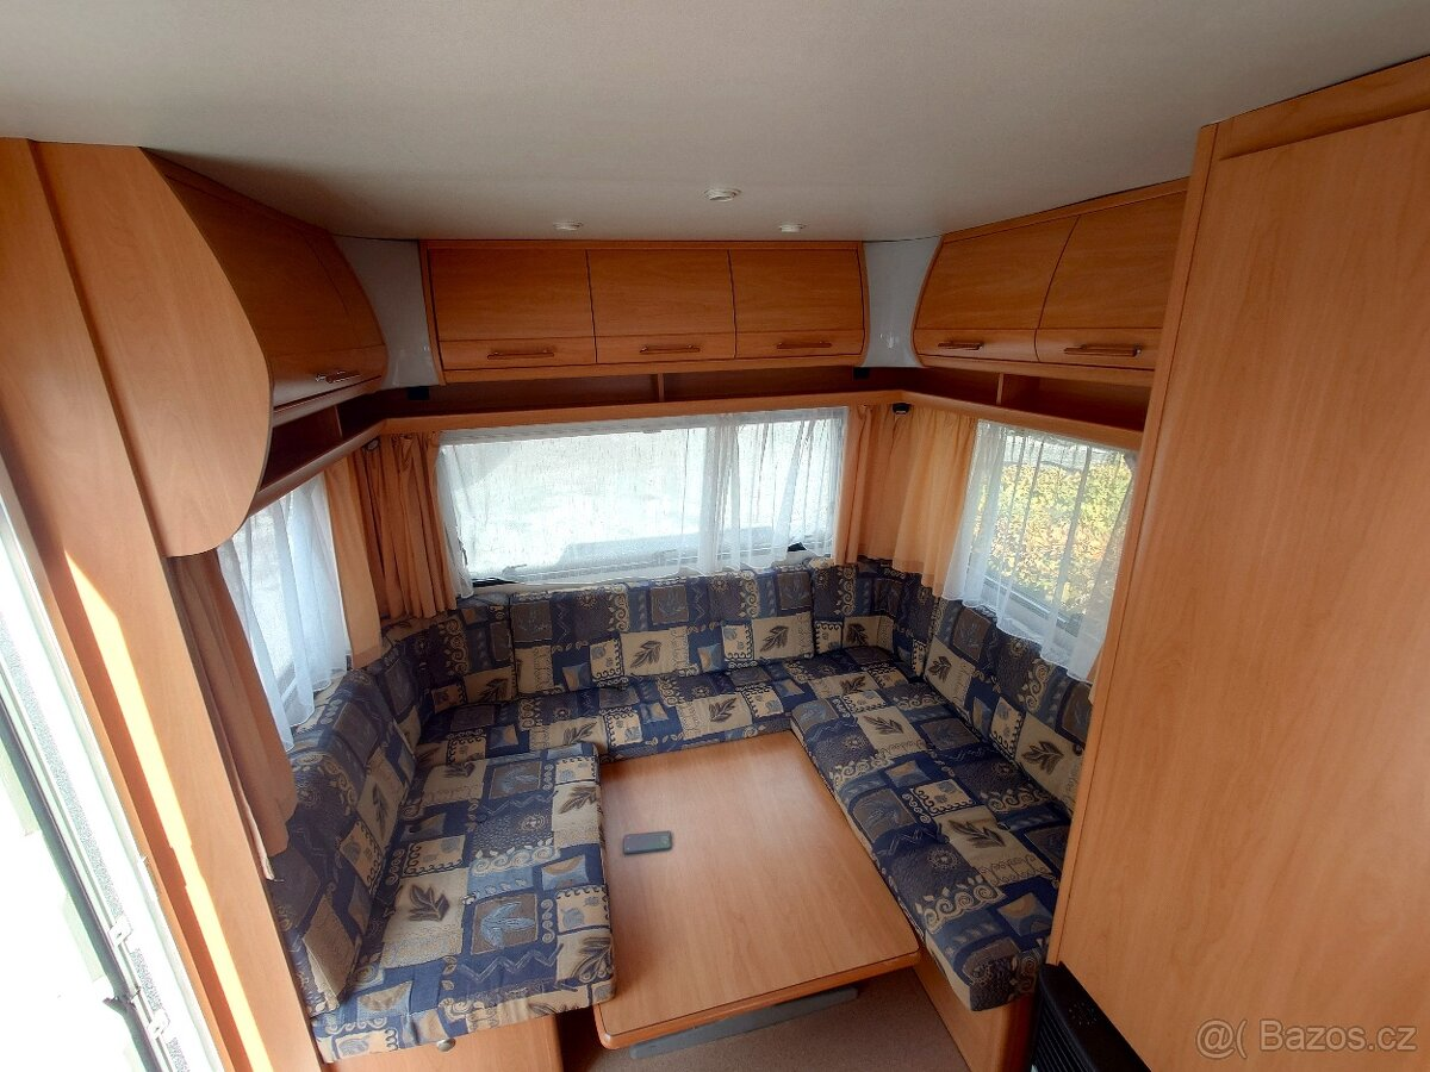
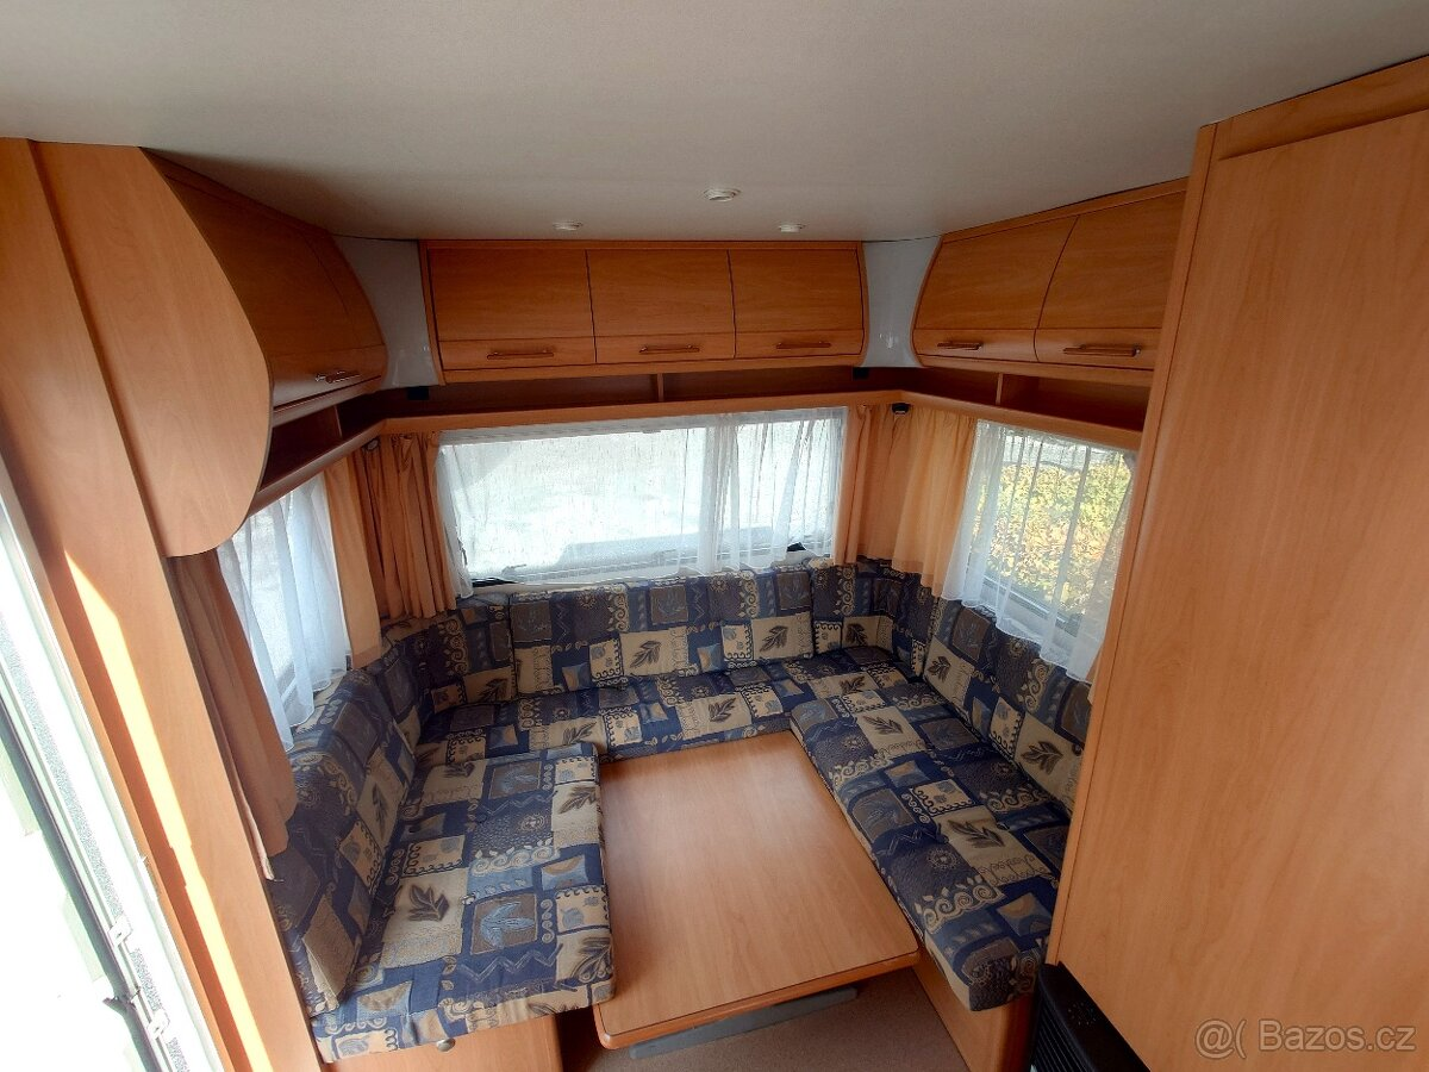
- smartphone [622,830,672,855]
